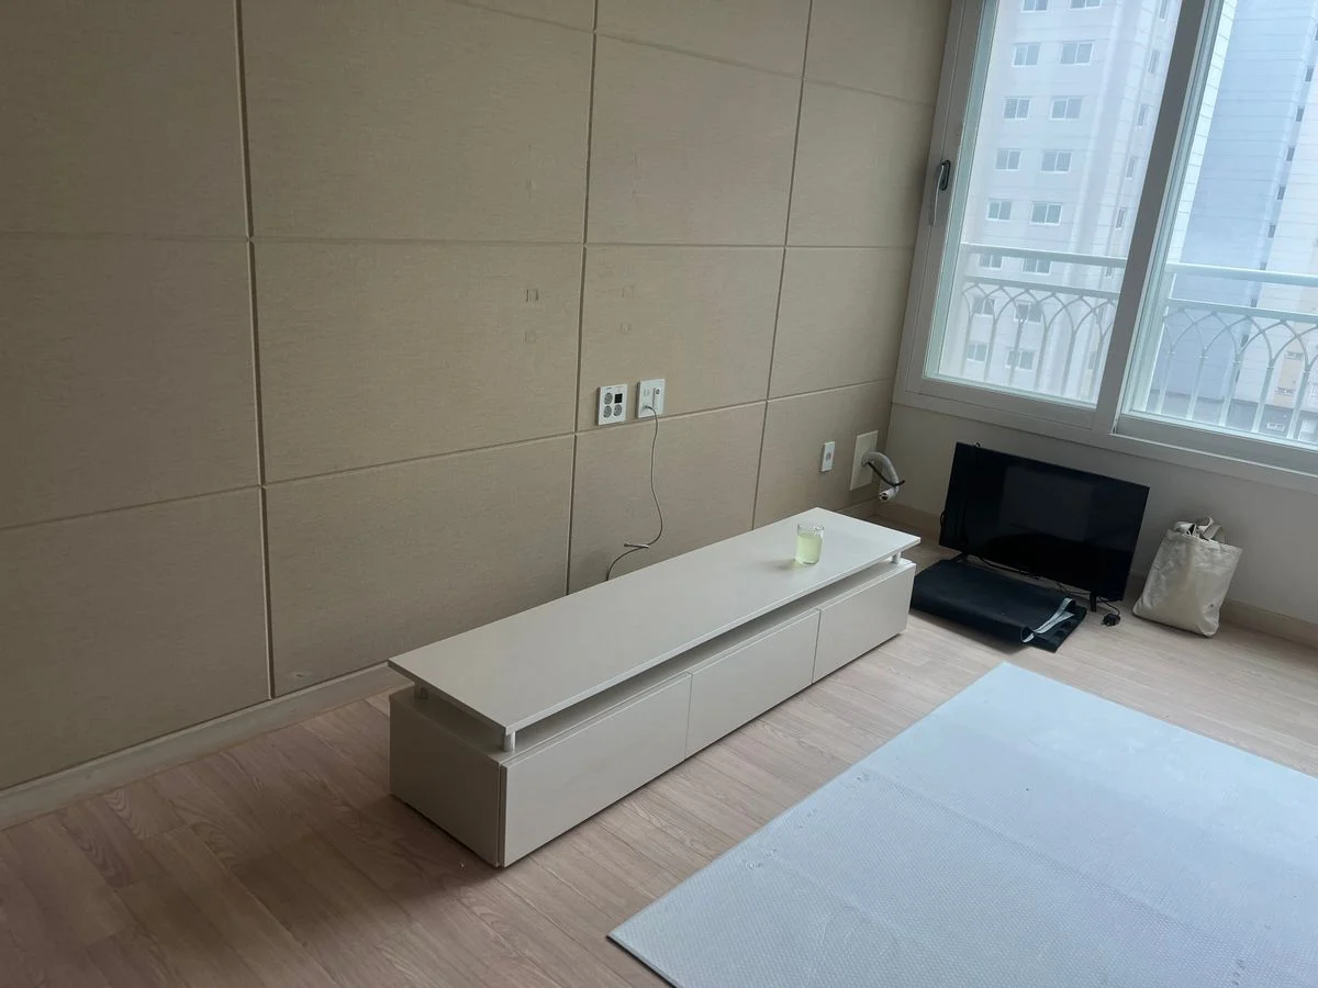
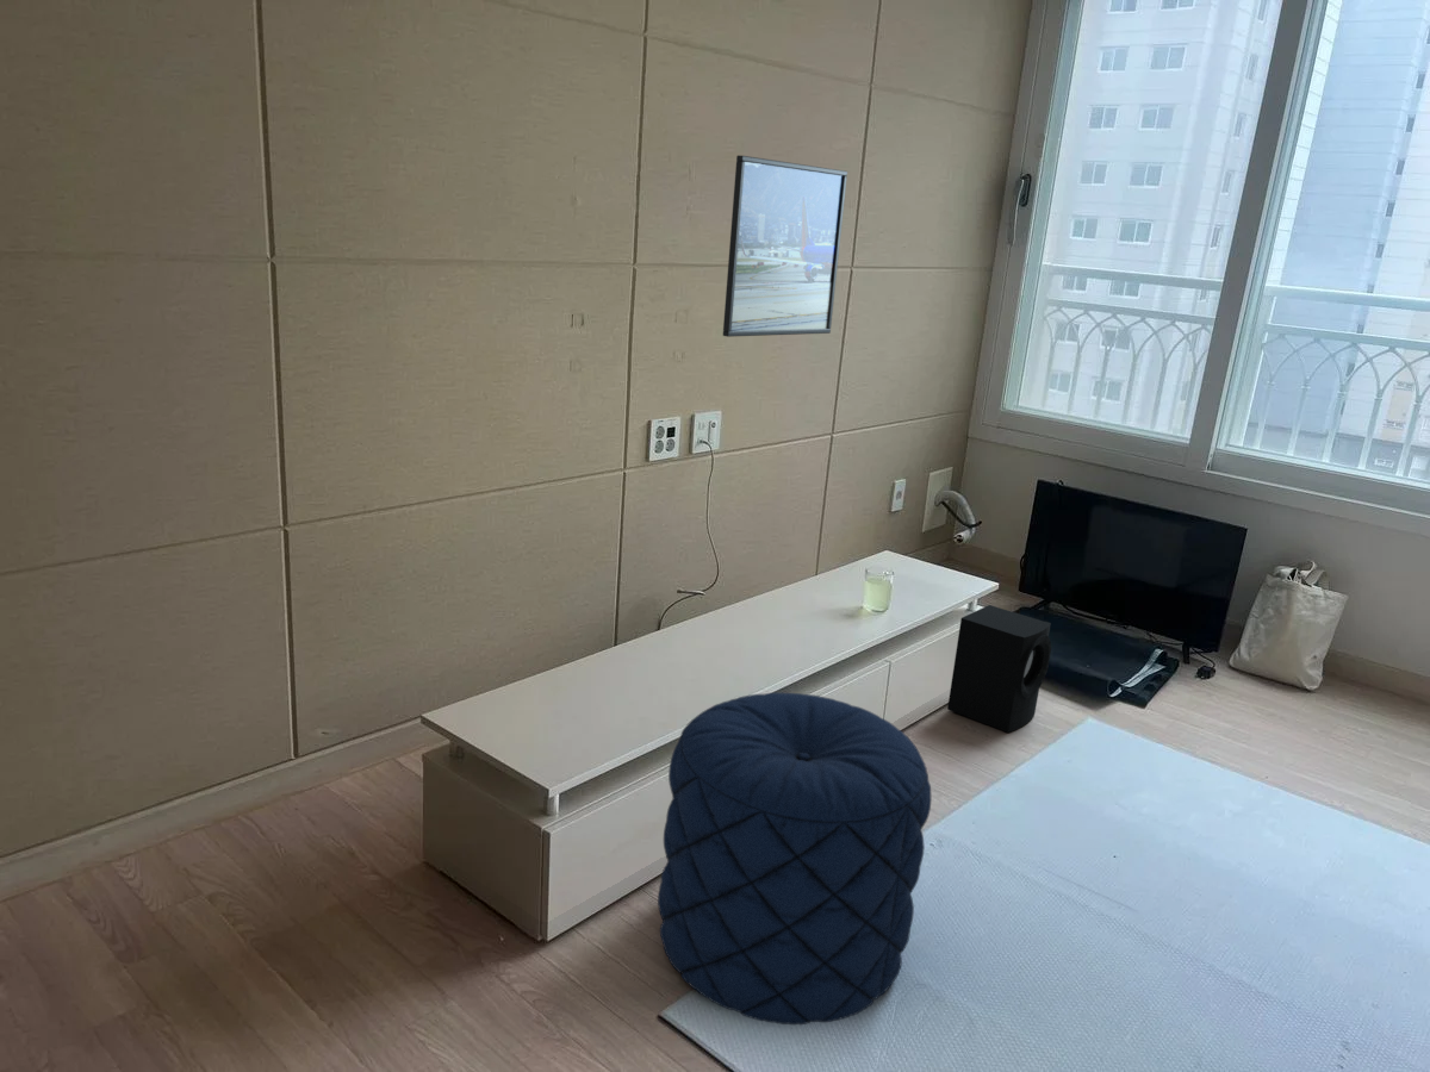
+ pouf [657,692,932,1026]
+ speaker [946,604,1052,734]
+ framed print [722,154,848,338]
